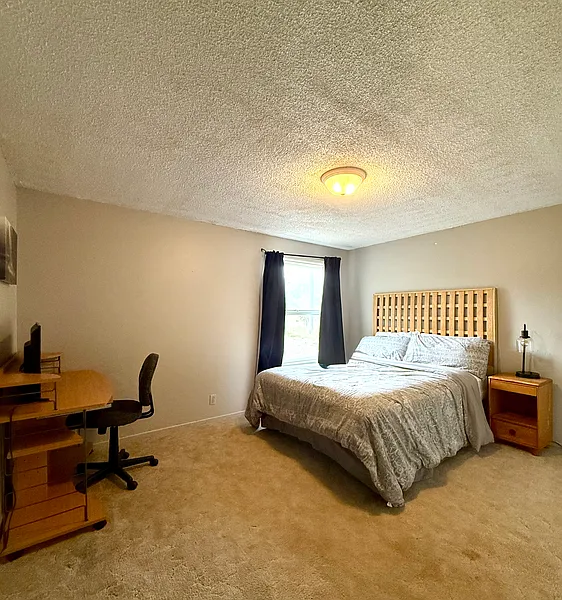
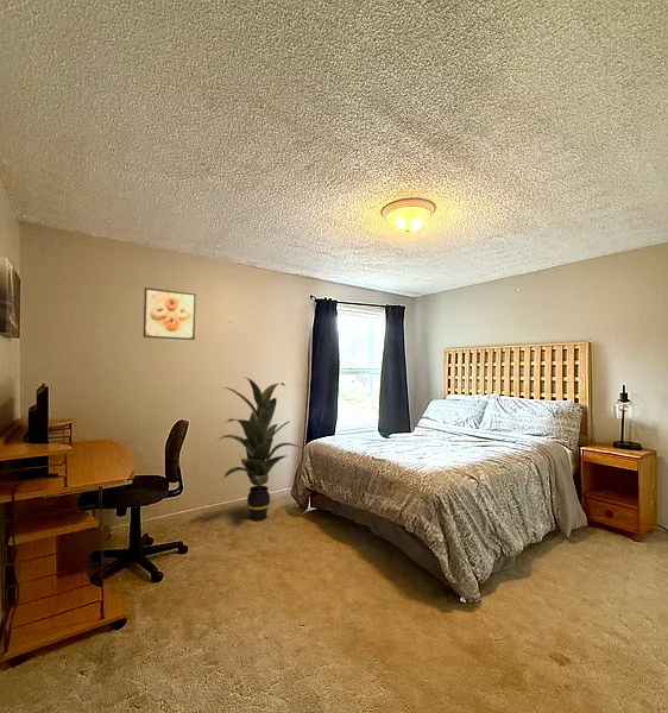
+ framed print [143,286,197,341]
+ indoor plant [218,376,303,522]
